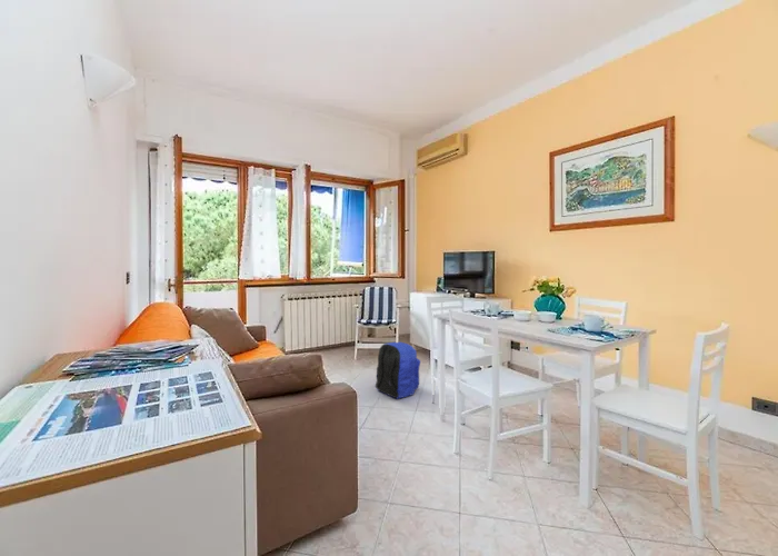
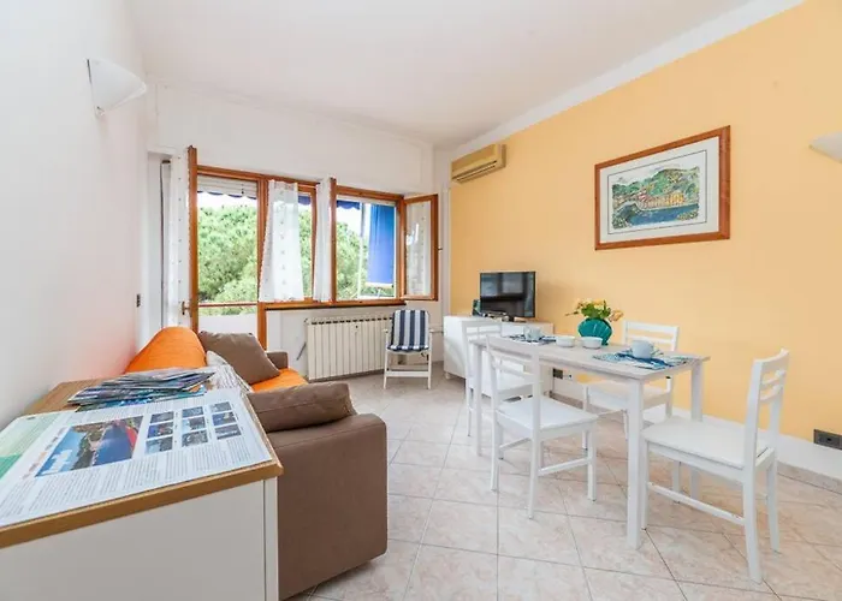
- backpack [375,341,421,399]
